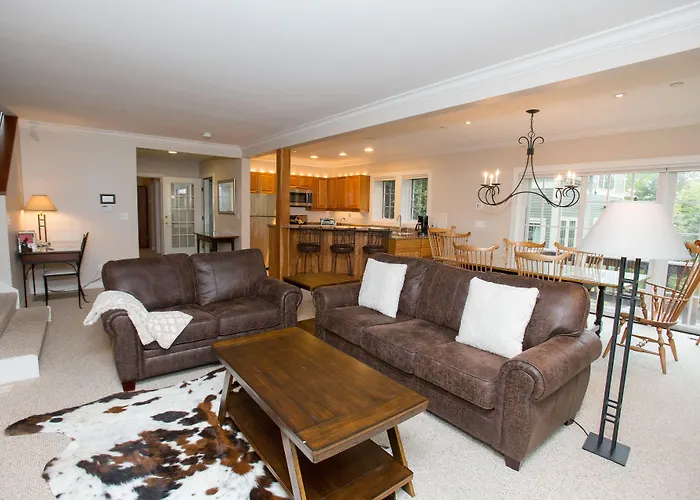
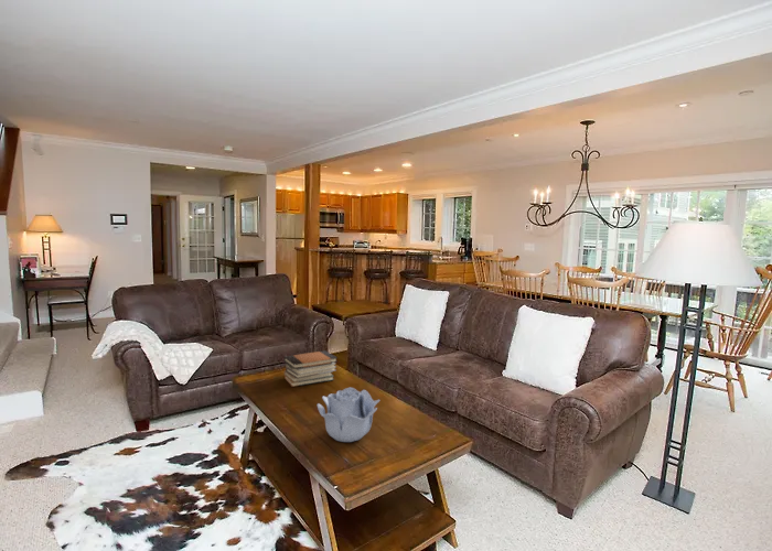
+ book stack [282,349,339,388]
+ decorative bowl [317,387,380,443]
